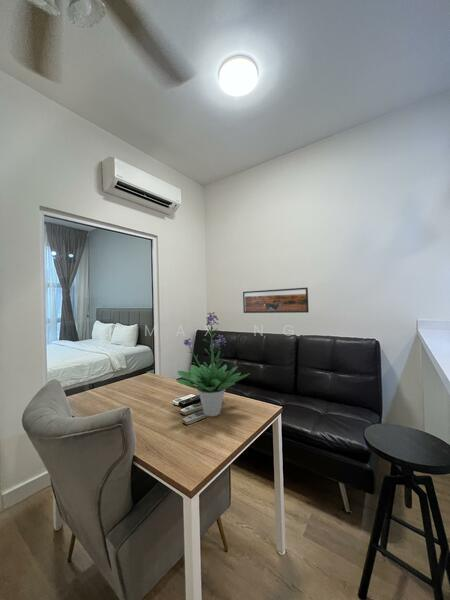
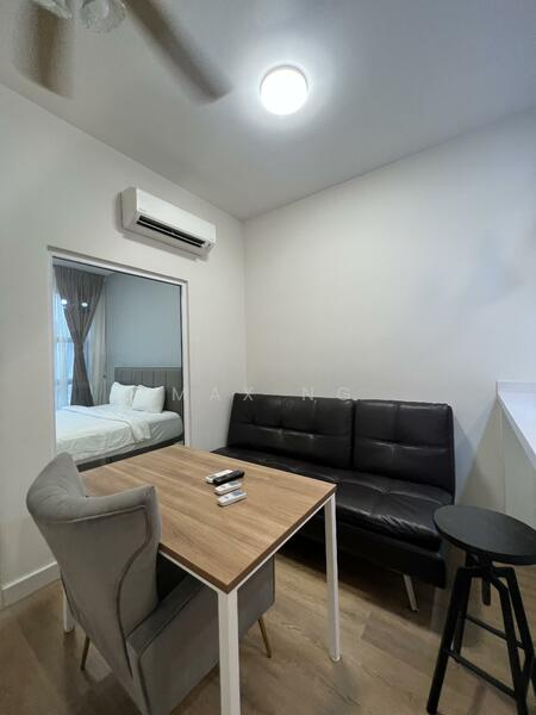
- potted plant [175,311,251,417]
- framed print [242,287,310,314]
